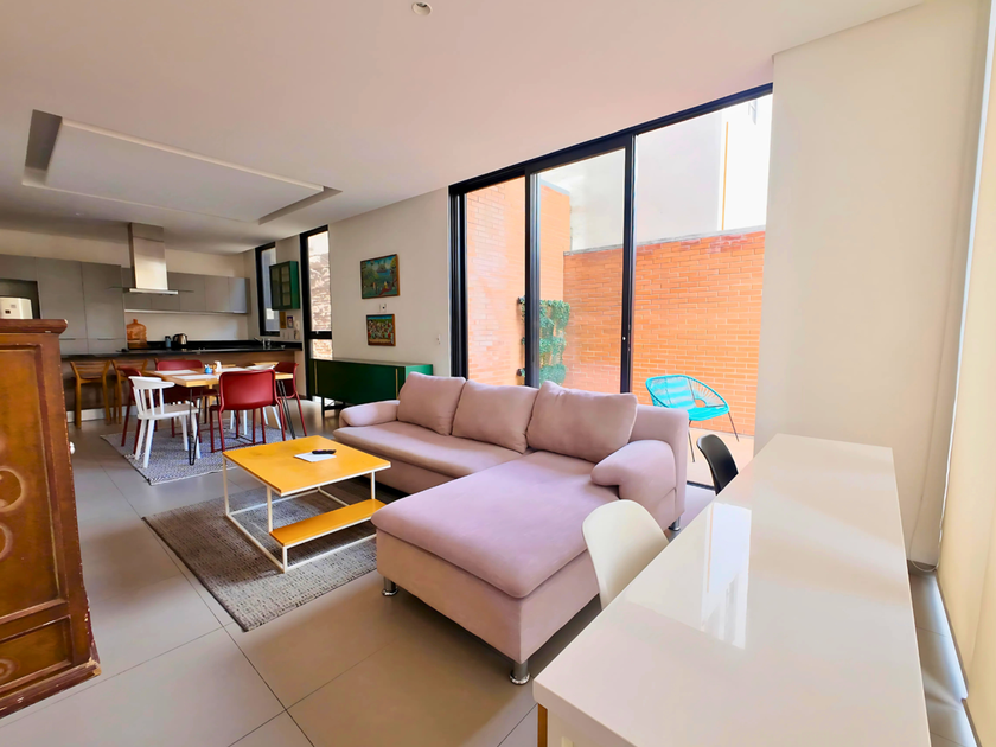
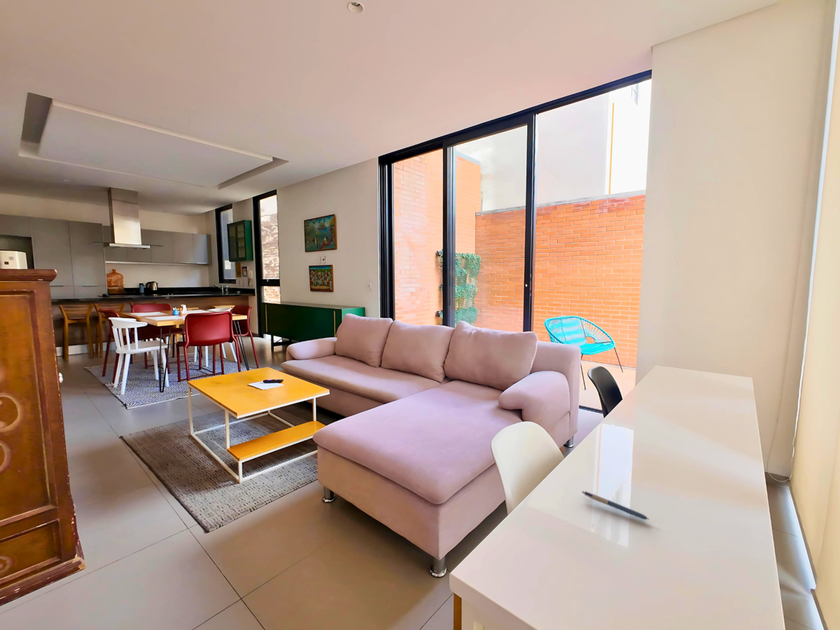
+ pen [581,490,650,521]
